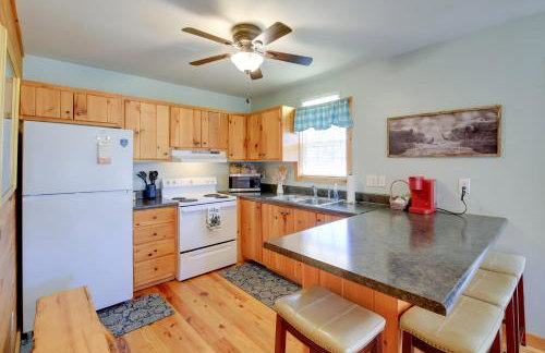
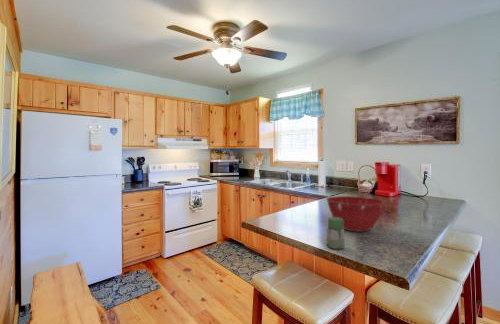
+ jar [326,216,346,250]
+ mixing bowl [325,195,386,233]
